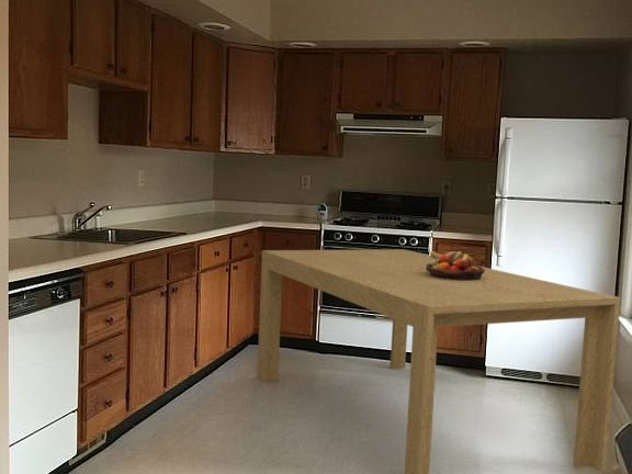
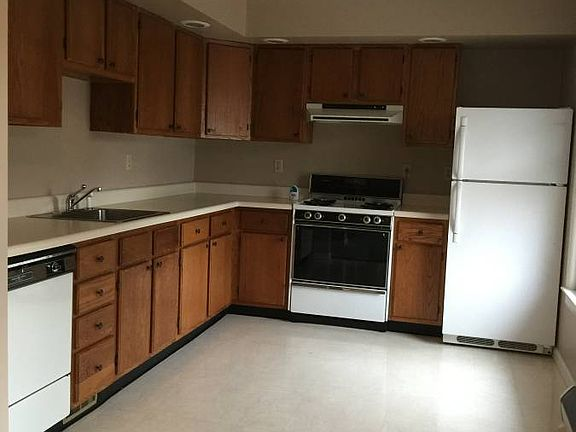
- fruit bowl [426,250,485,281]
- dining table [257,248,622,474]
